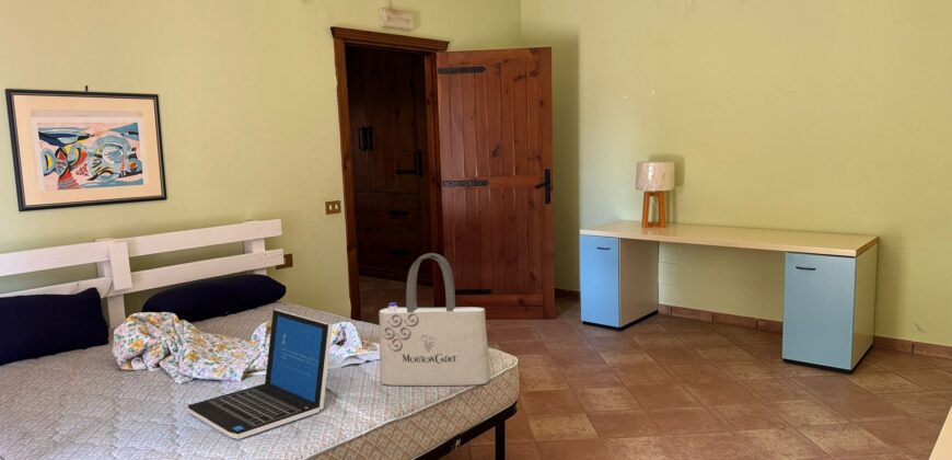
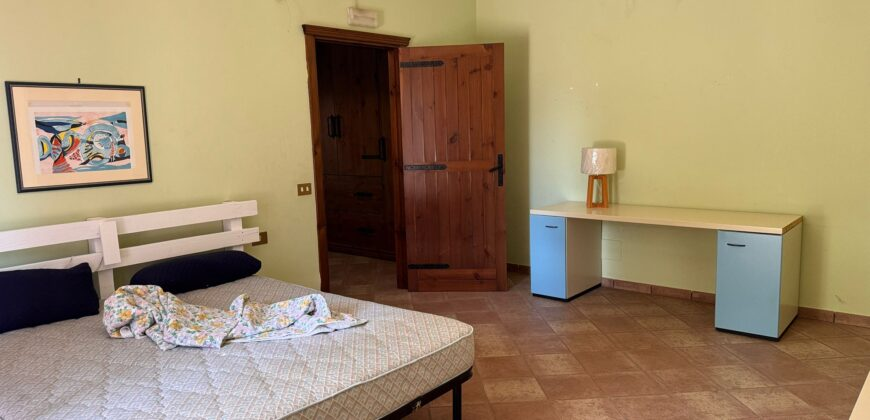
- laptop [187,309,334,440]
- tote bag [379,252,491,387]
